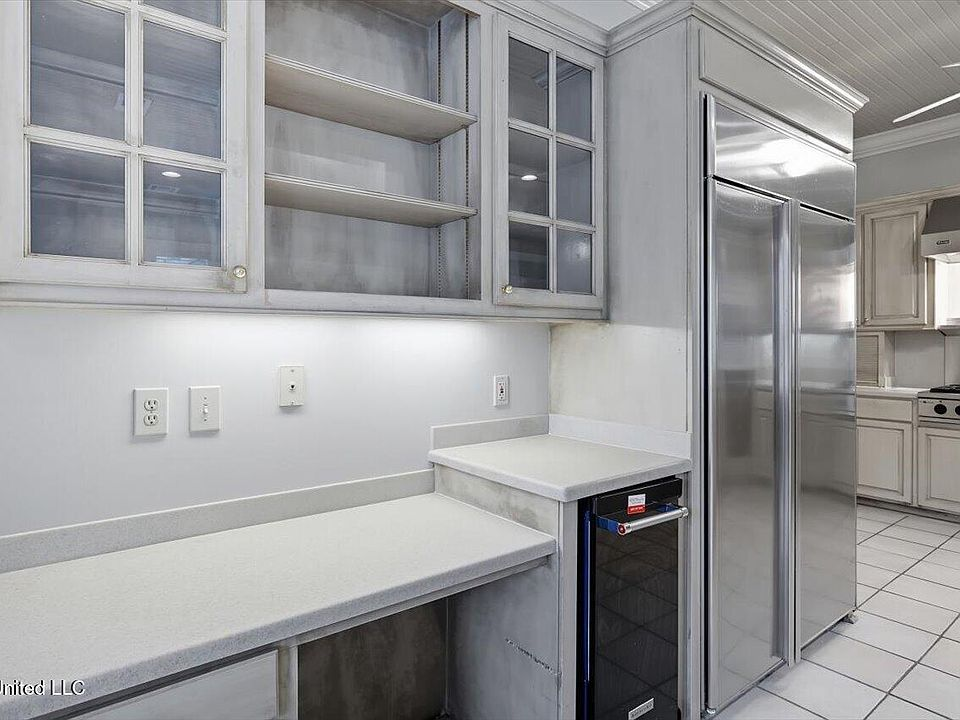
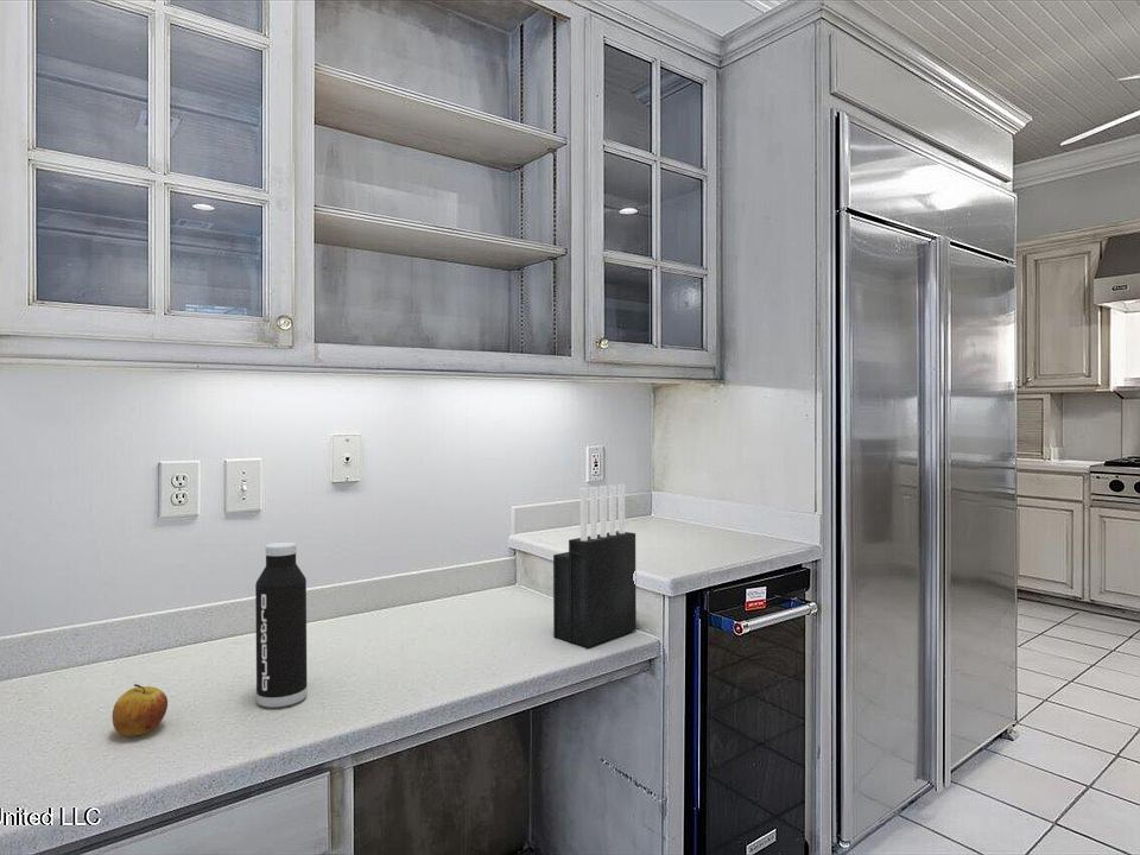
+ knife block [552,483,638,648]
+ water bottle [254,542,309,709]
+ apple [112,683,169,737]
